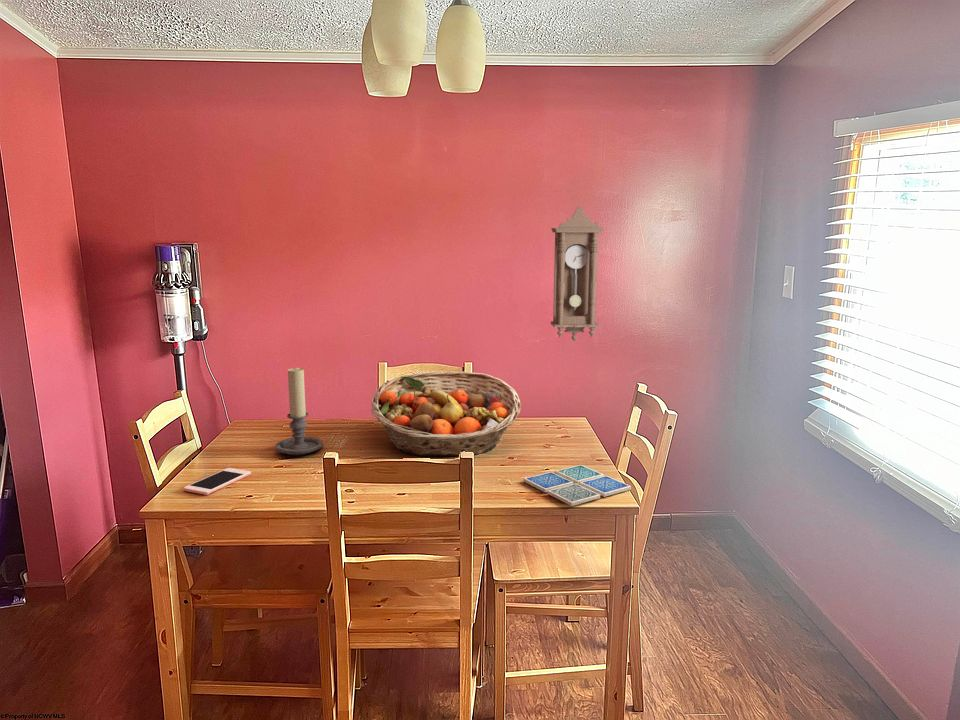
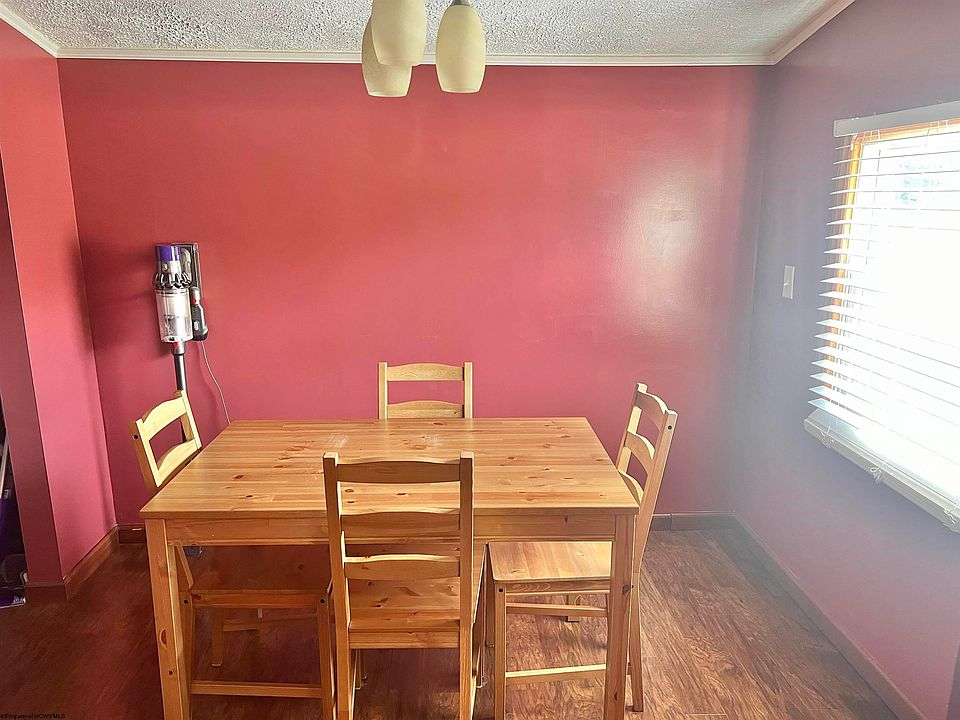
- candle holder [275,367,324,456]
- fruit basket [370,370,522,457]
- cell phone [183,467,252,496]
- pendulum clock [550,206,605,342]
- drink coaster [523,464,632,507]
